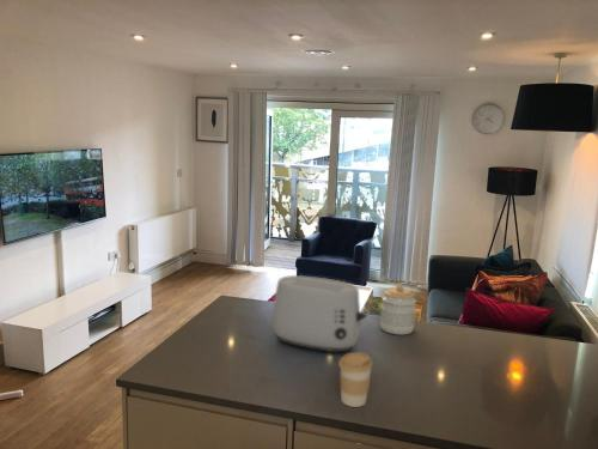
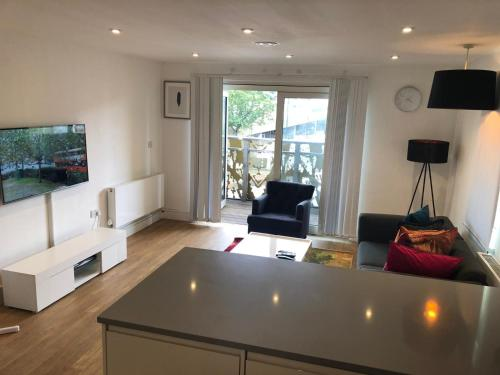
- jar [379,283,417,335]
- toaster [270,274,368,354]
- coffee cup [337,351,374,408]
